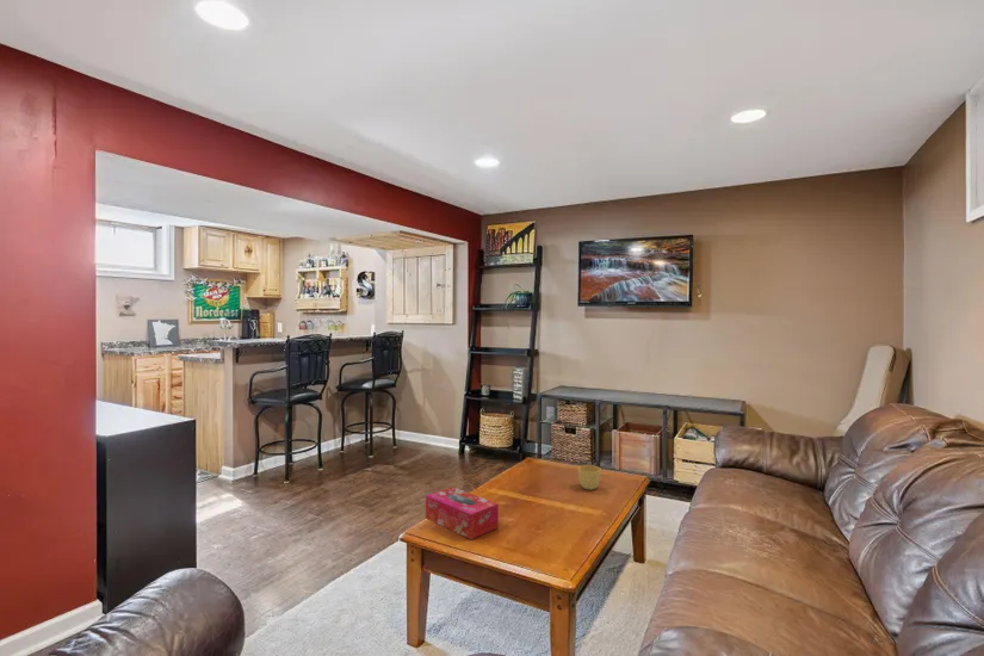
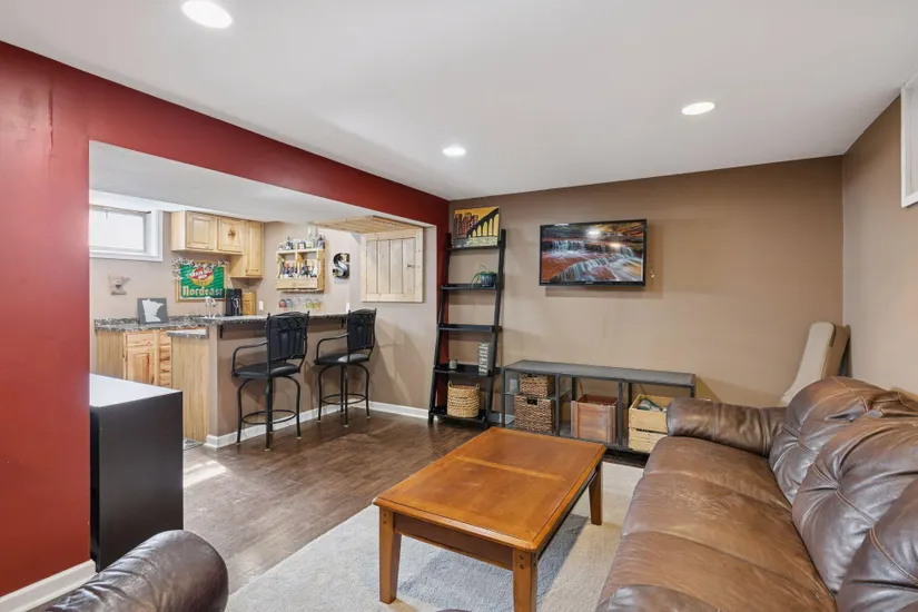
- cup [577,464,602,491]
- tissue box [425,485,500,540]
